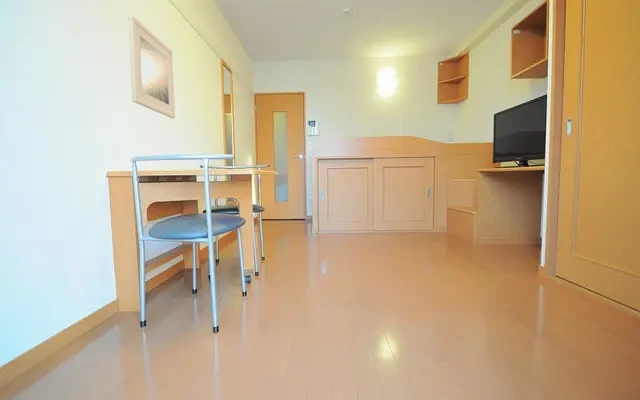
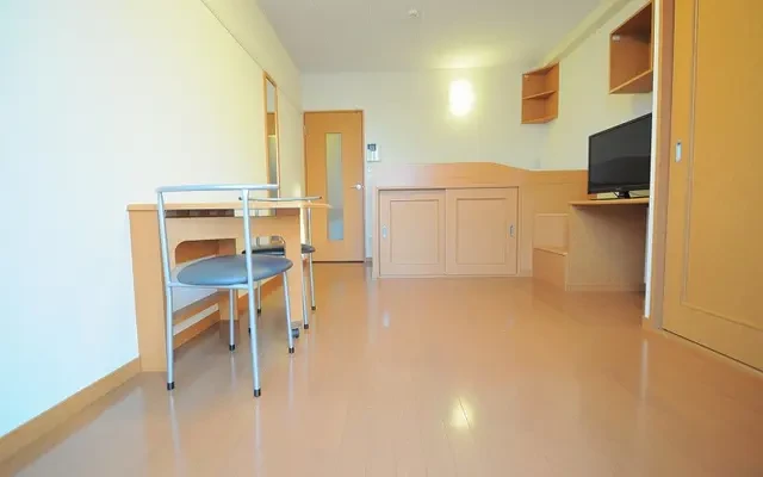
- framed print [127,14,176,119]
